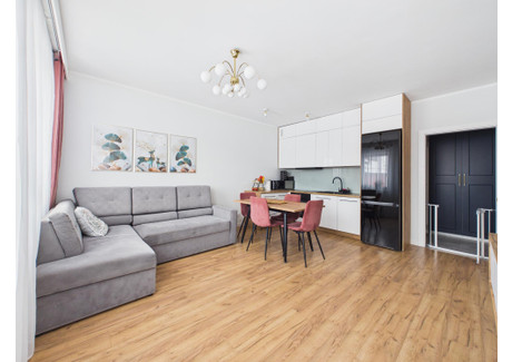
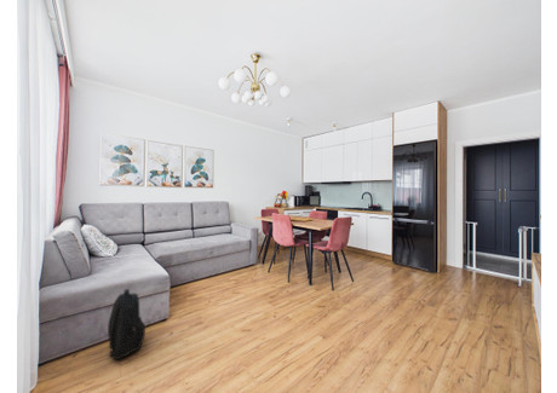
+ backpack [107,288,147,360]
